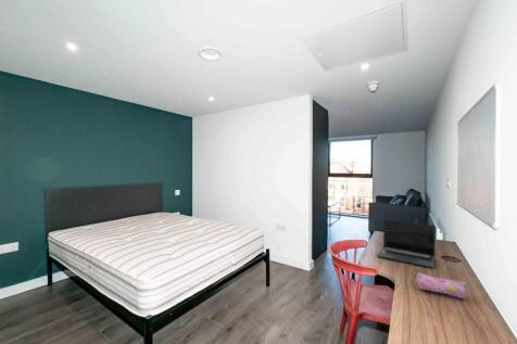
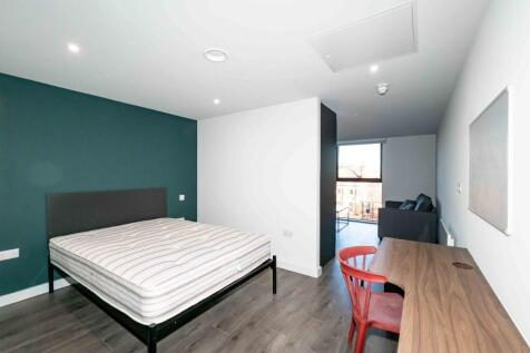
- pencil case [416,272,468,301]
- laptop [376,218,437,269]
